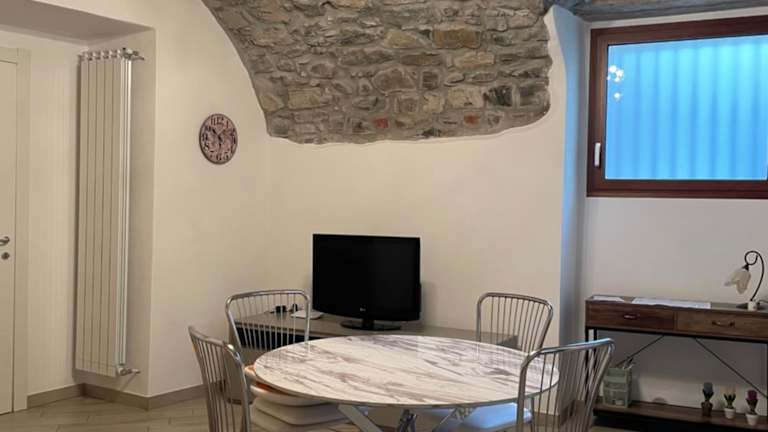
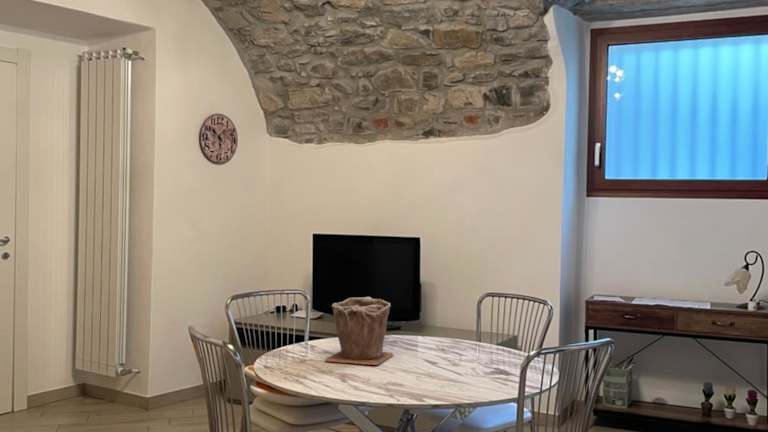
+ plant pot [324,296,394,366]
